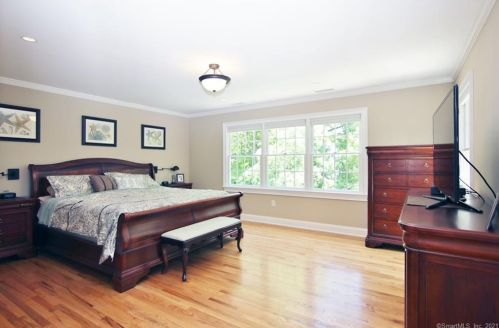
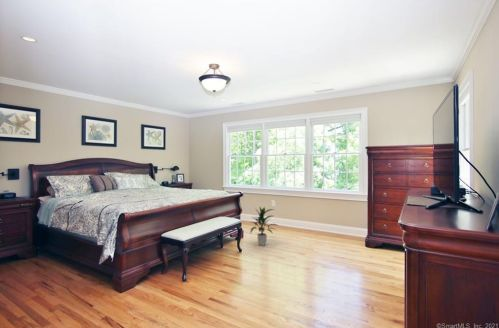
+ indoor plant [249,206,280,247]
